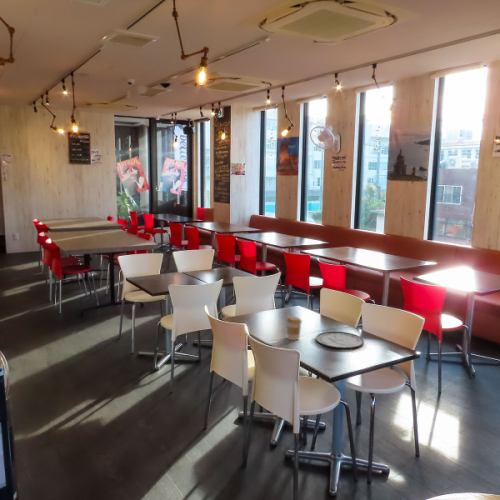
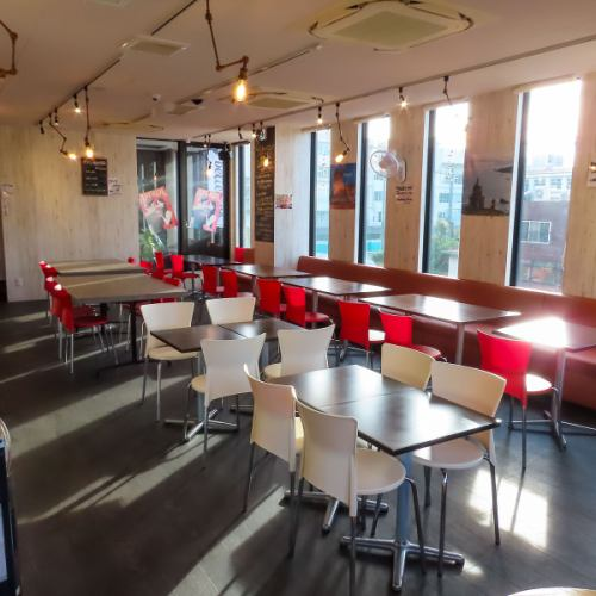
- coffee cup [285,316,303,341]
- plate [315,331,365,350]
